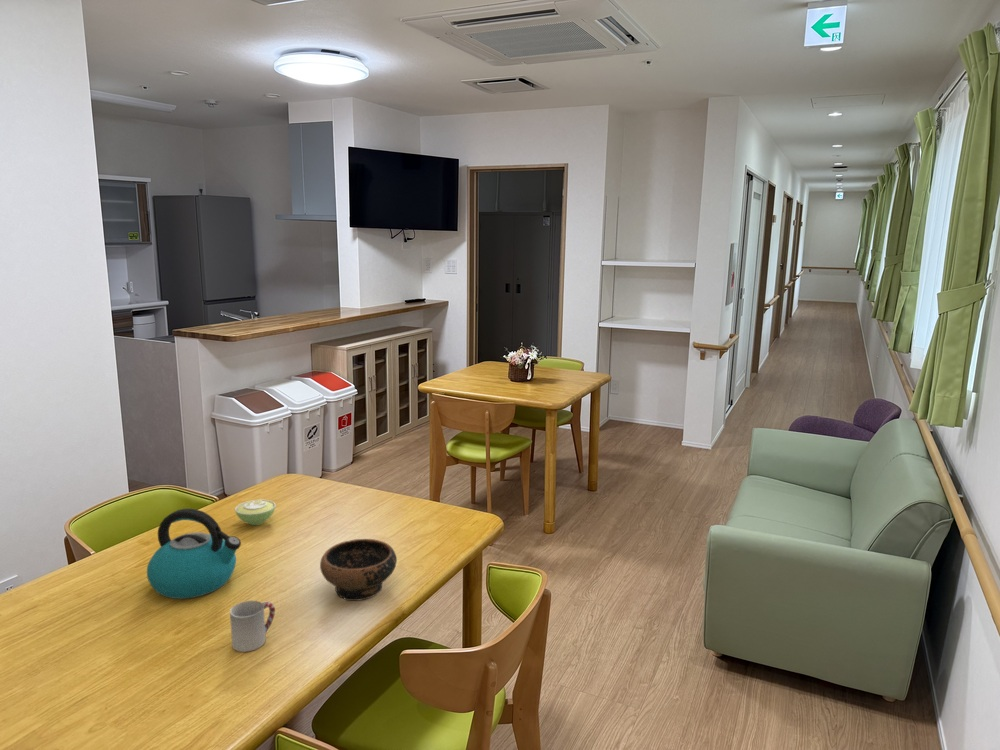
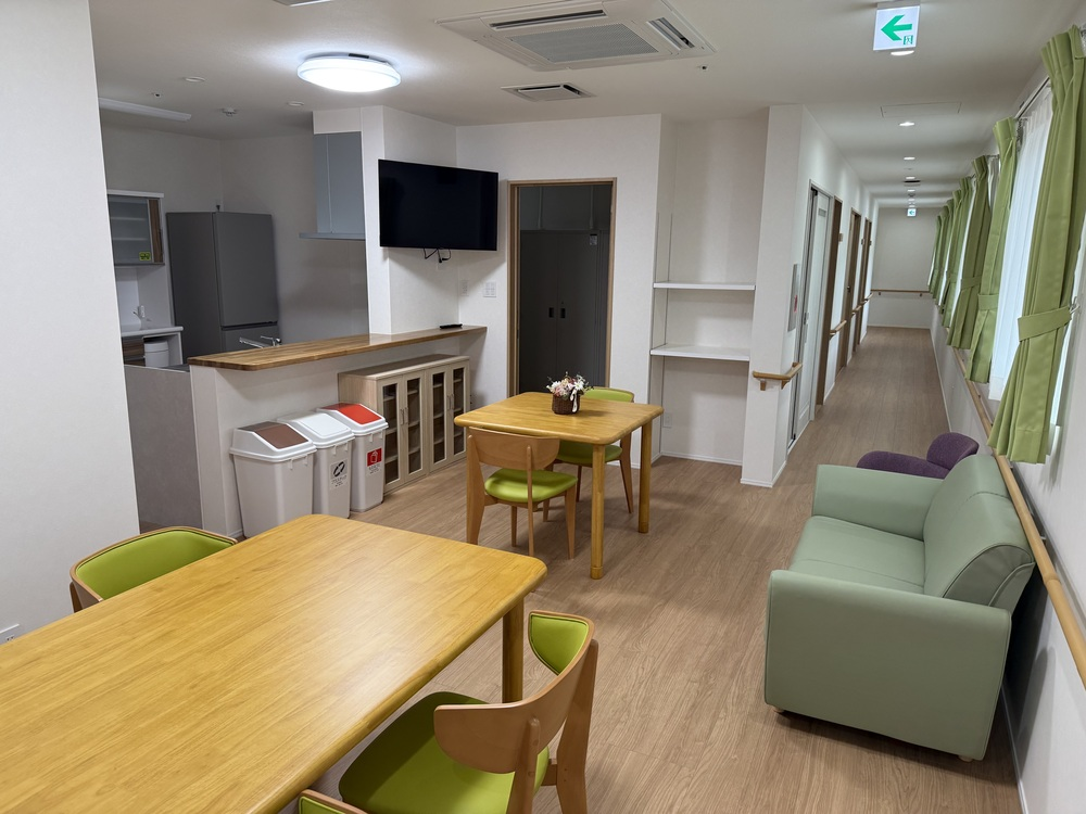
- cup [229,600,276,653]
- bowl [319,538,398,602]
- sugar bowl [234,497,277,526]
- kettle [146,508,242,600]
